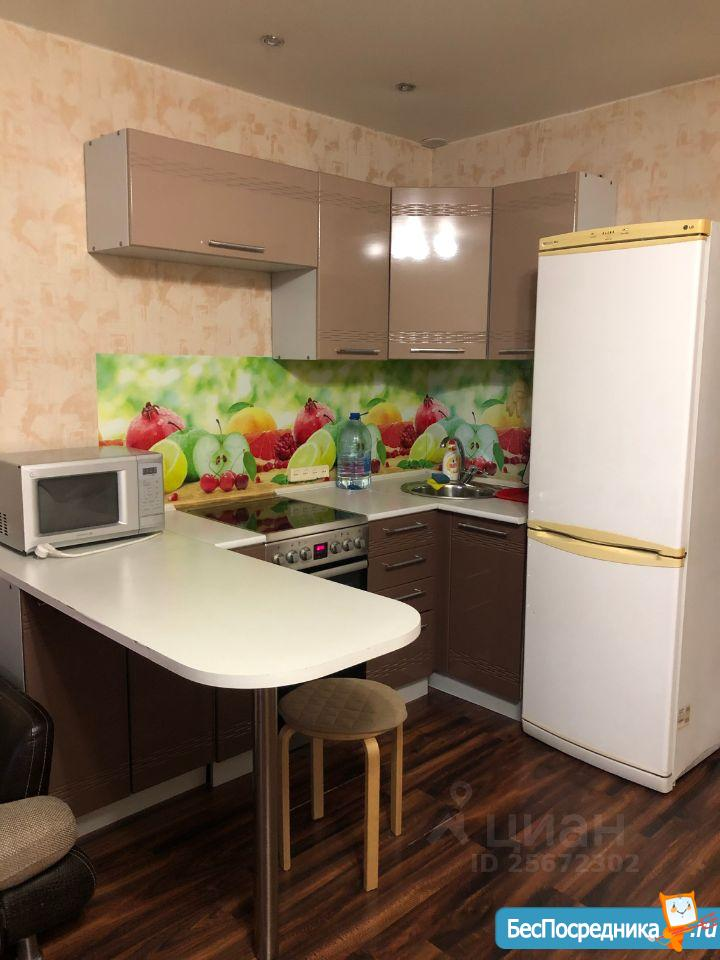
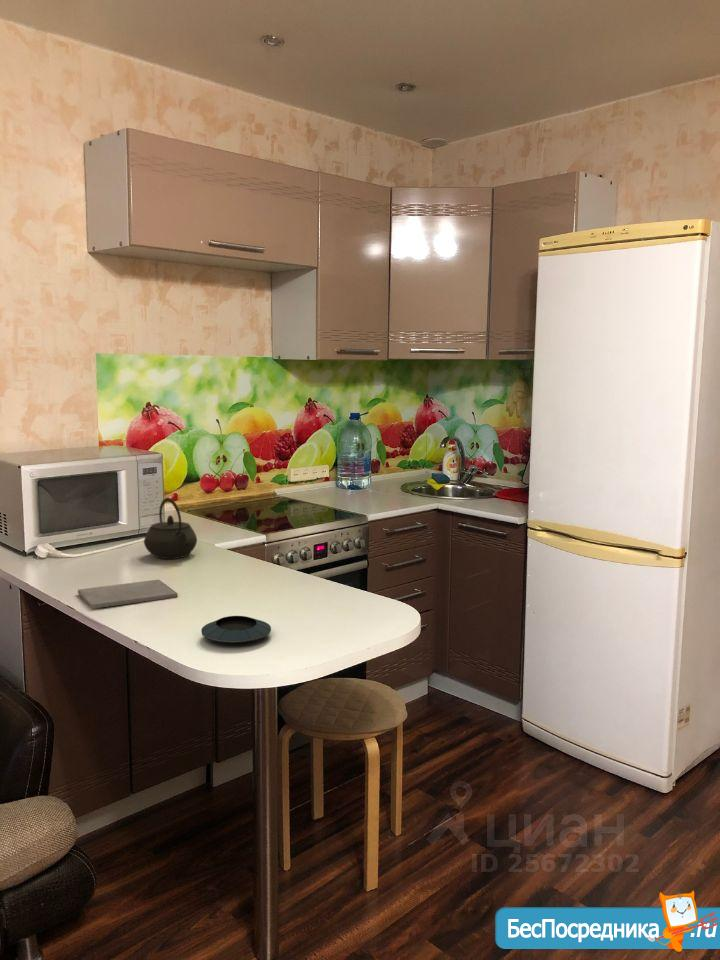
+ notepad [77,578,178,610]
+ kettle [143,497,198,560]
+ saucer [200,615,272,644]
